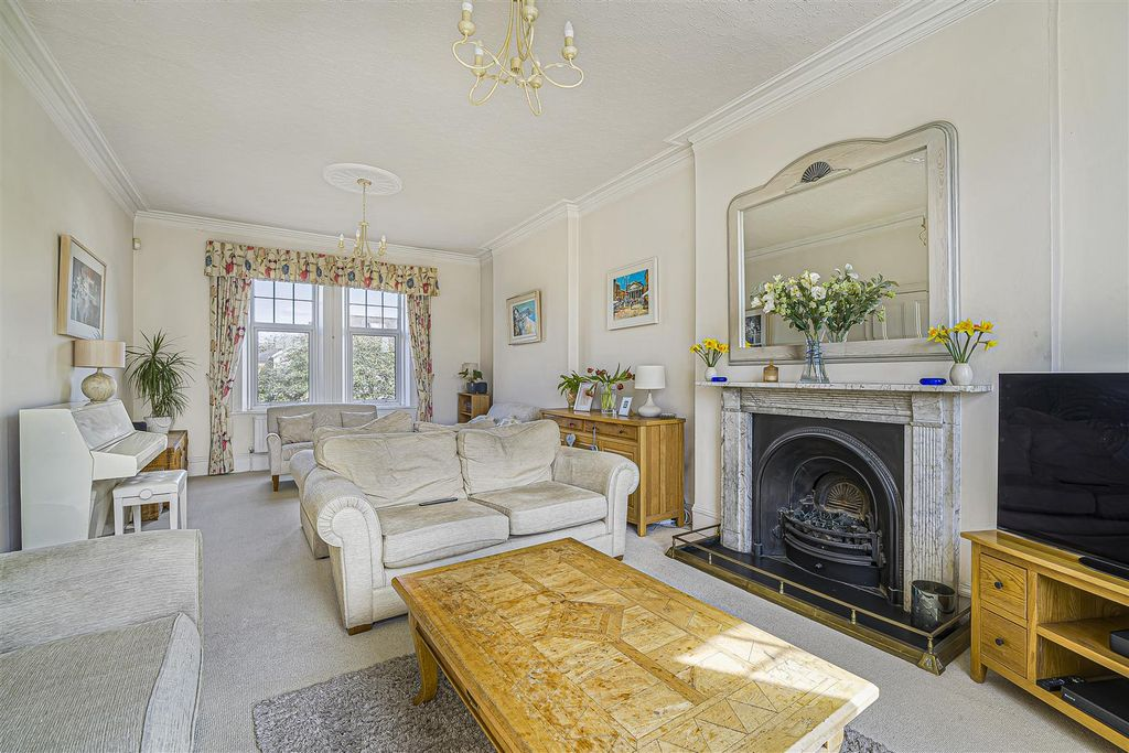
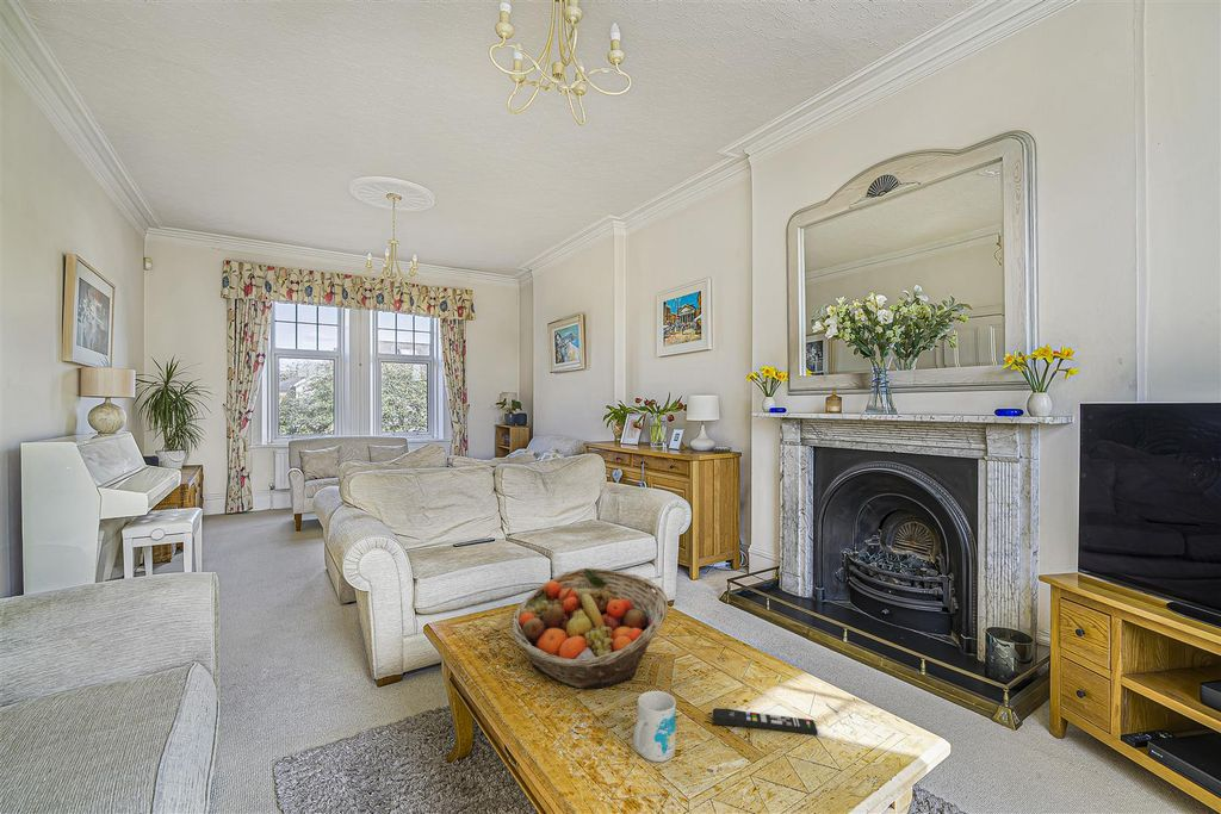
+ mug [632,690,677,763]
+ fruit basket [510,567,669,690]
+ remote control [712,707,819,737]
